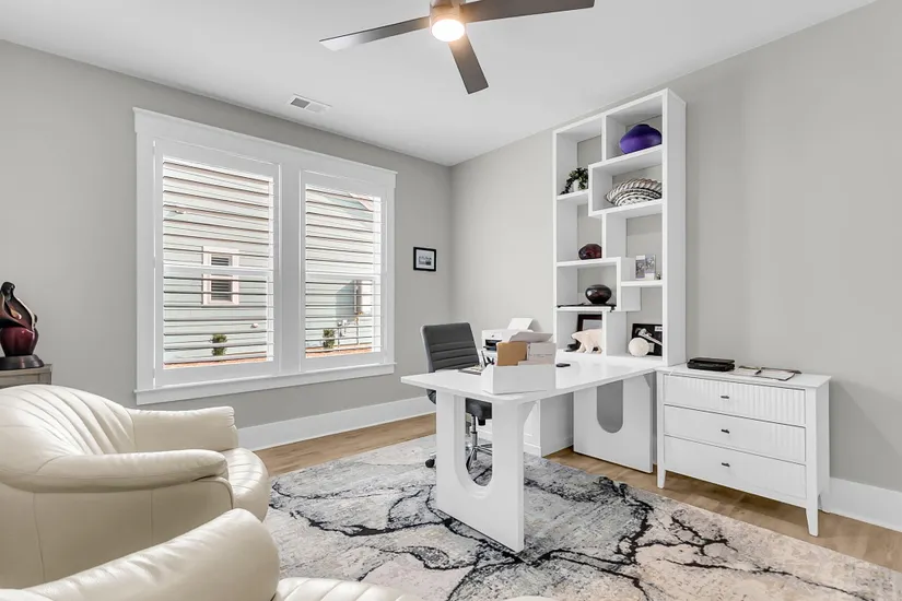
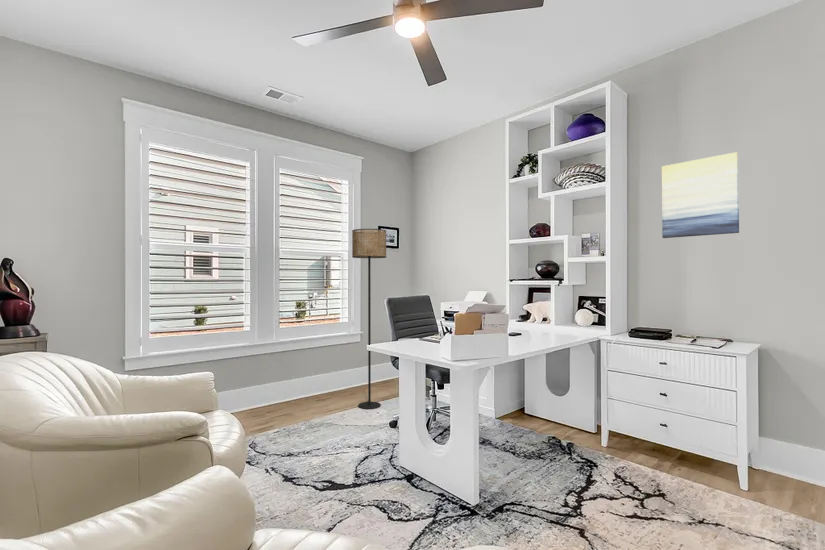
+ floor lamp [351,228,387,410]
+ wall art [661,151,740,239]
